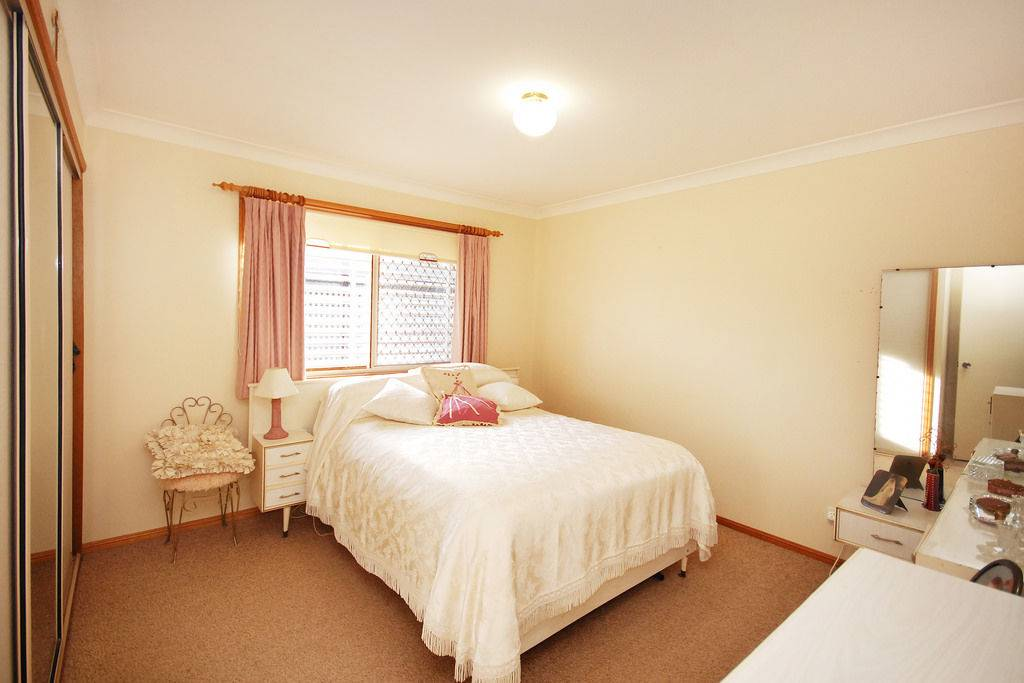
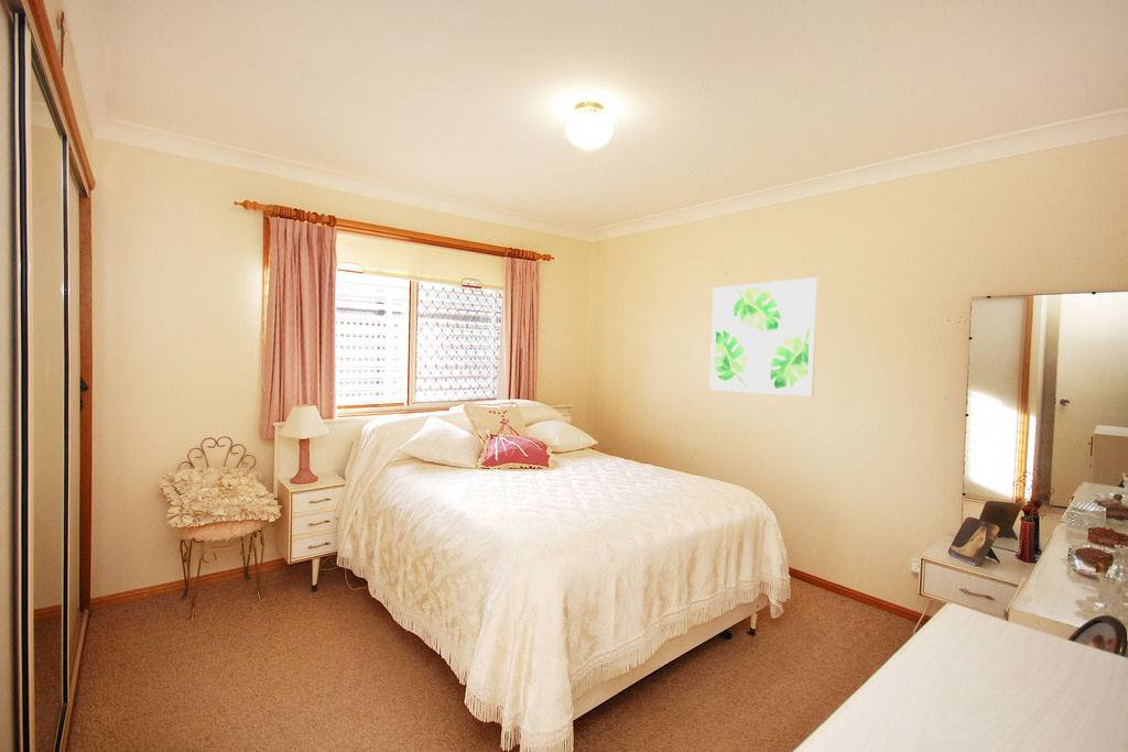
+ wall art [708,276,820,397]
